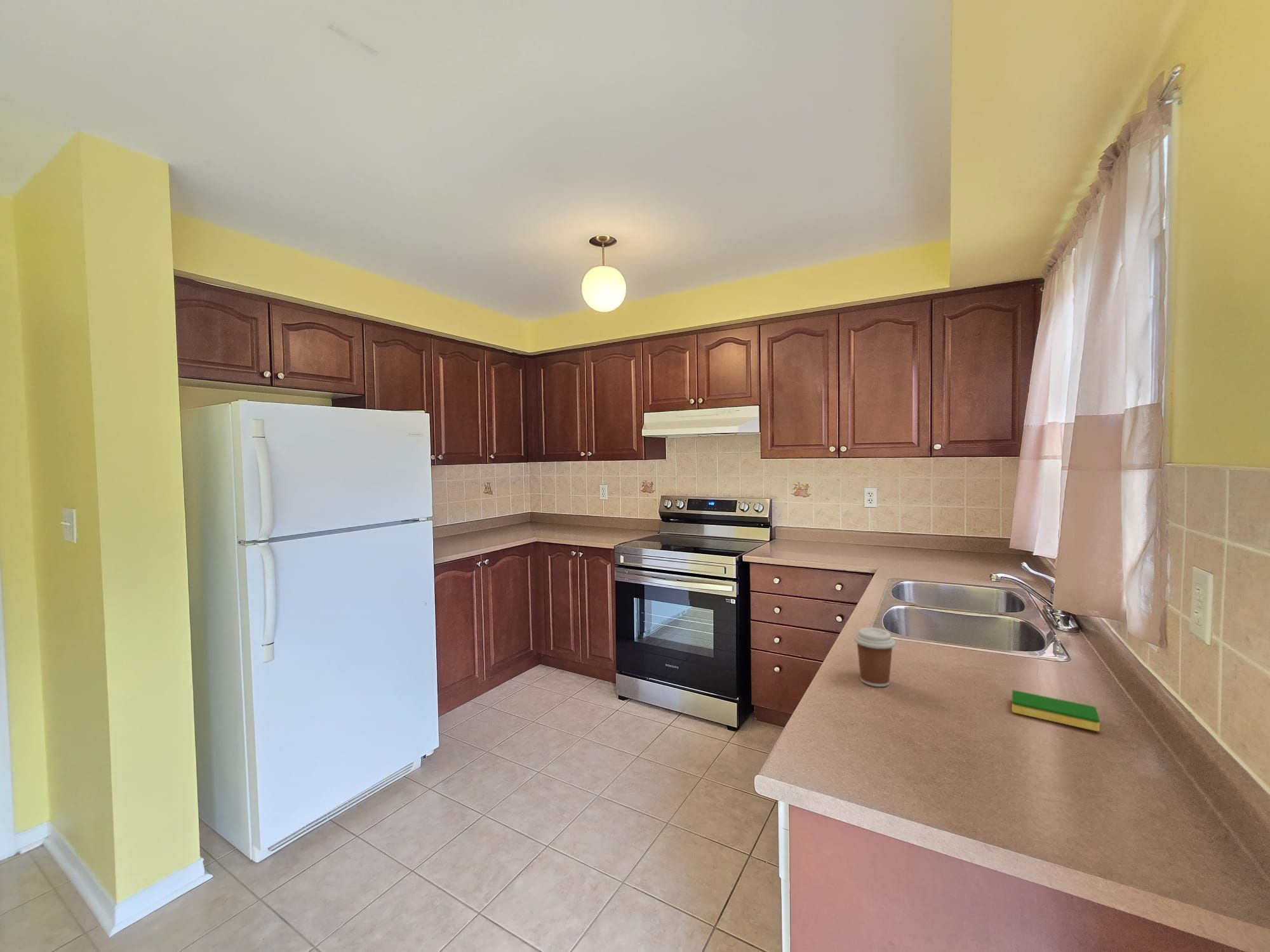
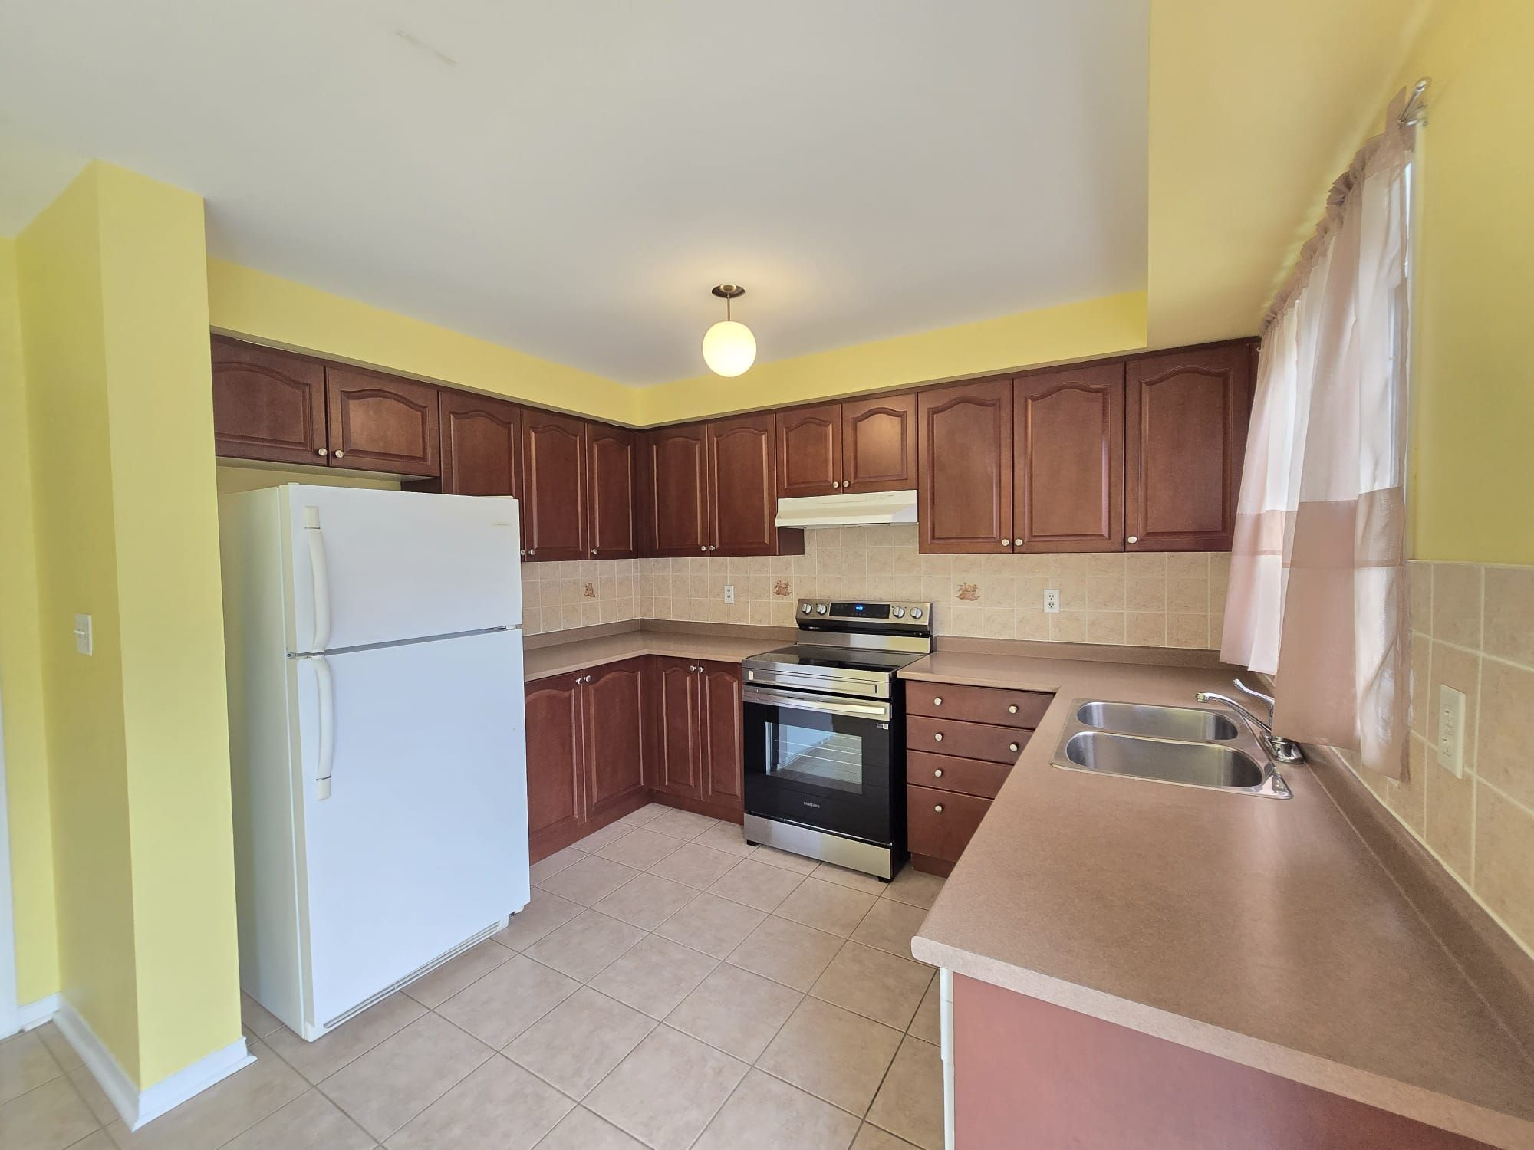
- dish sponge [1011,689,1100,732]
- coffee cup [853,627,896,687]
